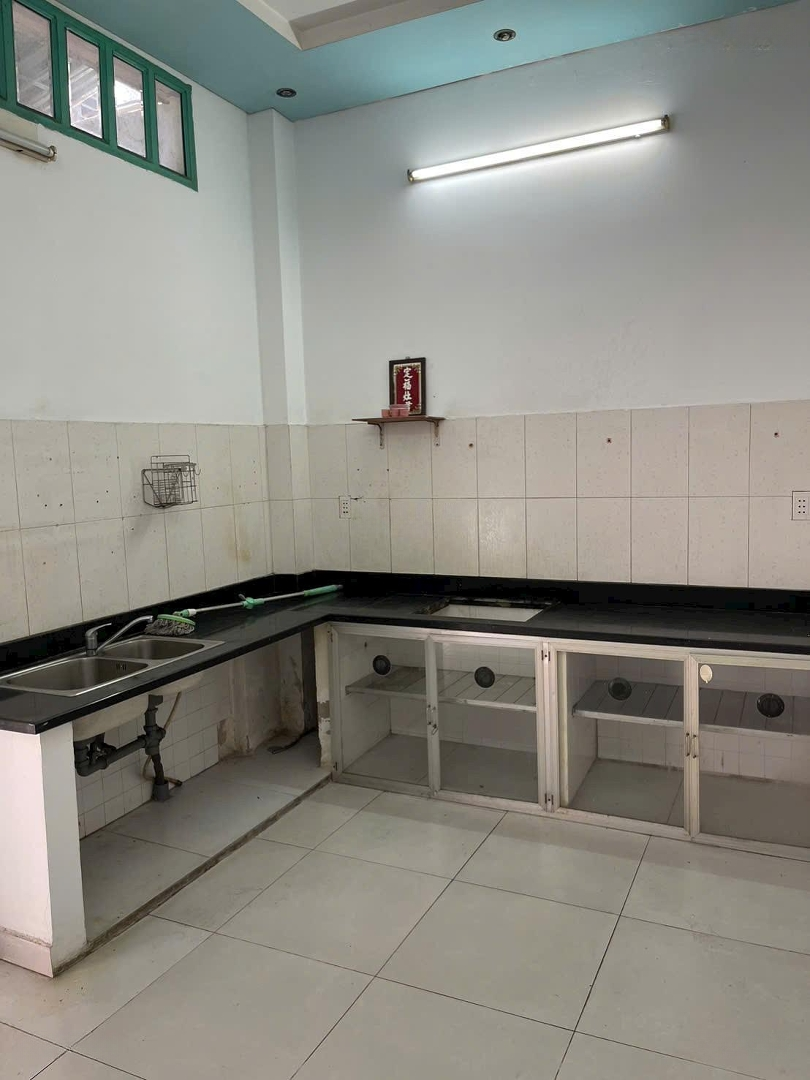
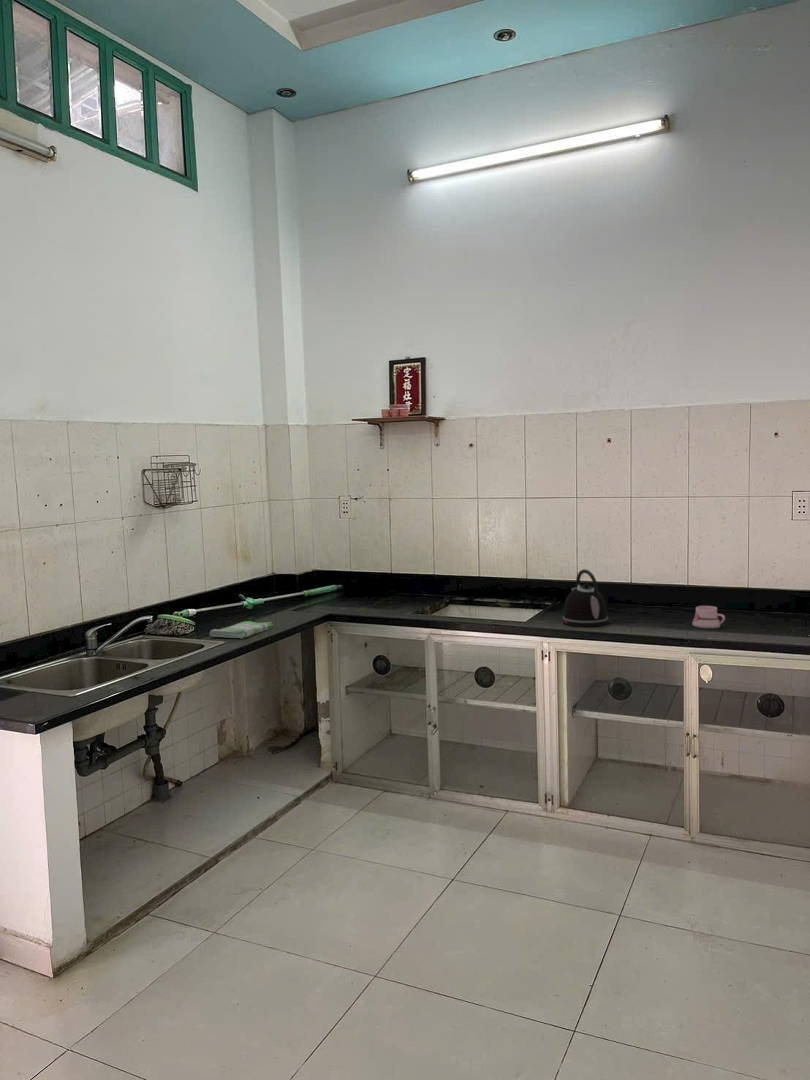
+ kettle [561,568,609,628]
+ dish towel [209,620,275,639]
+ mug [692,605,726,629]
